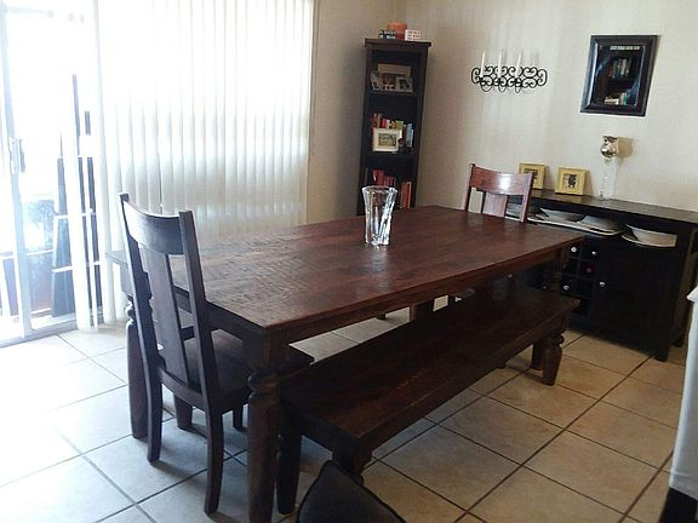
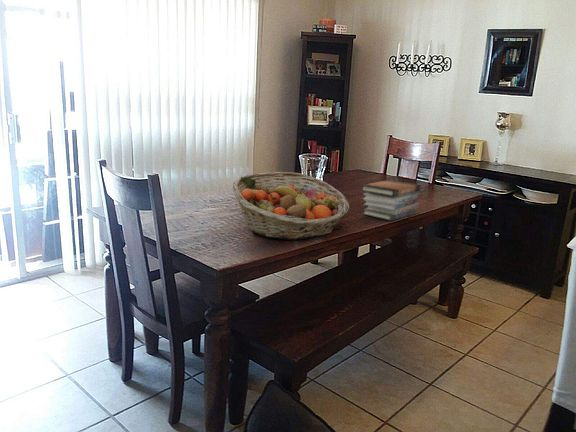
+ book stack [360,179,423,222]
+ fruit basket [231,171,350,240]
